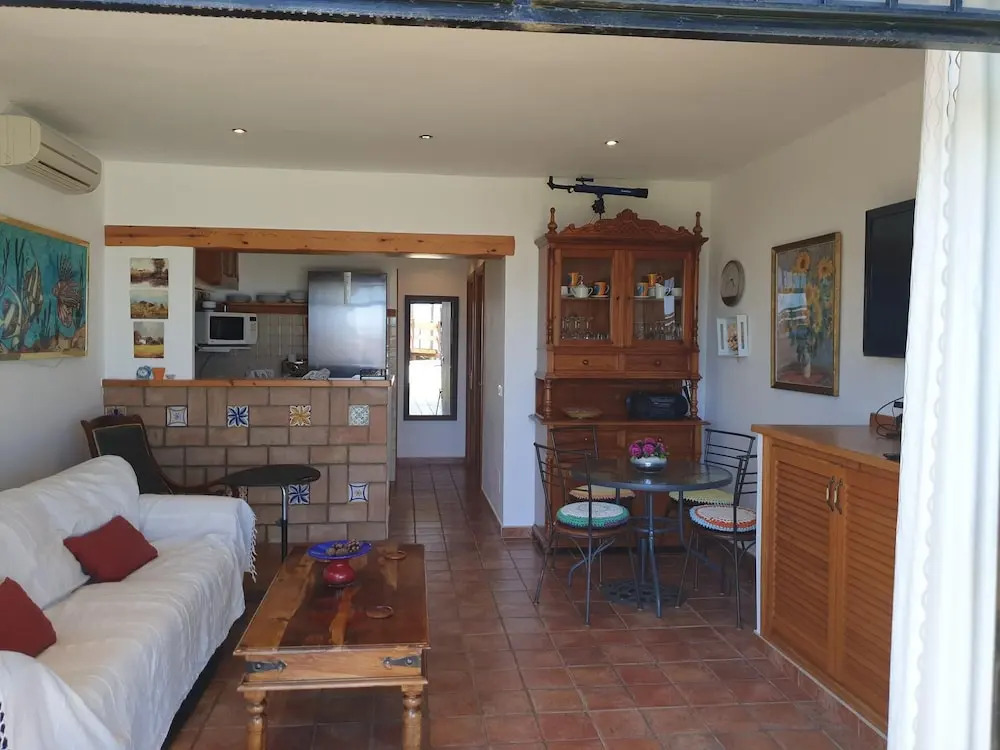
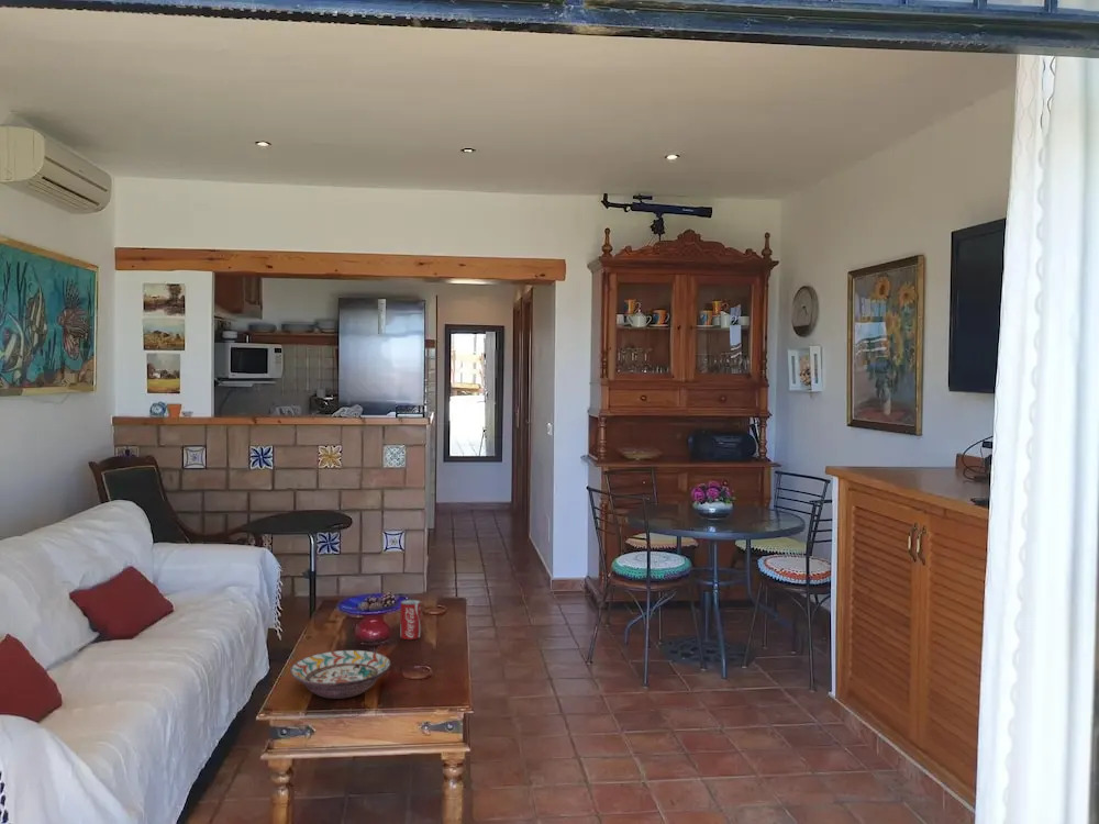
+ decorative bowl [289,649,392,700]
+ beverage can [399,599,422,641]
